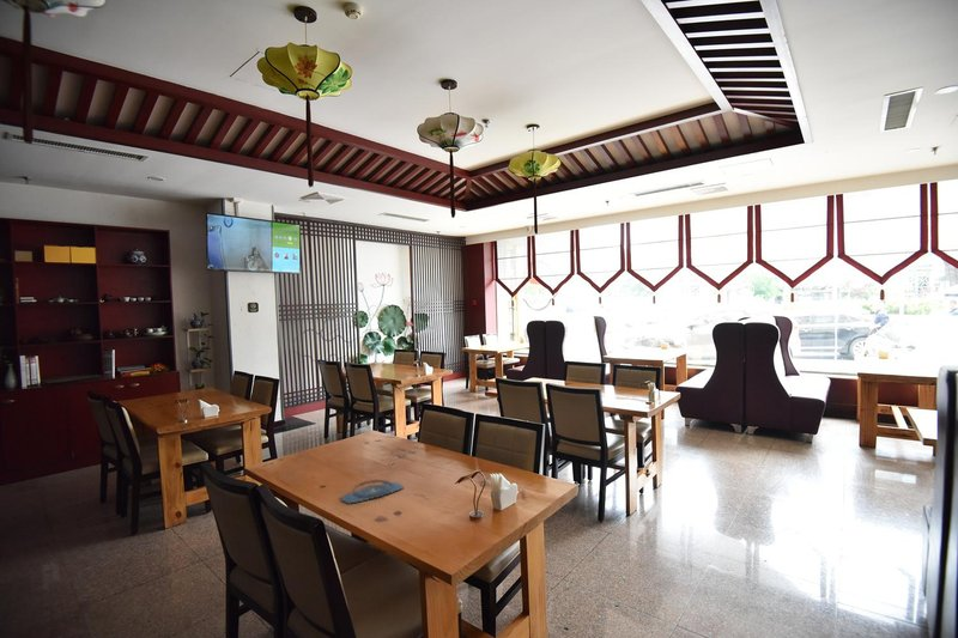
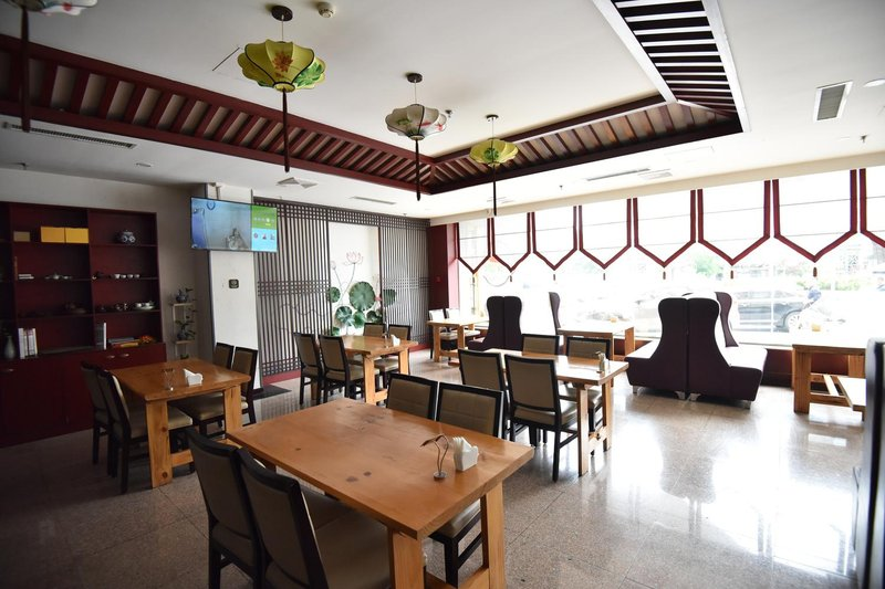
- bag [340,478,405,505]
